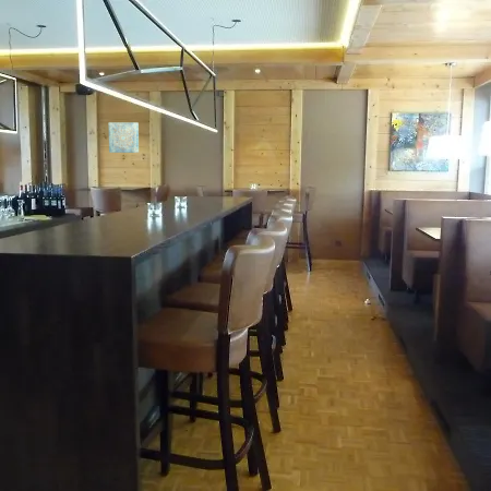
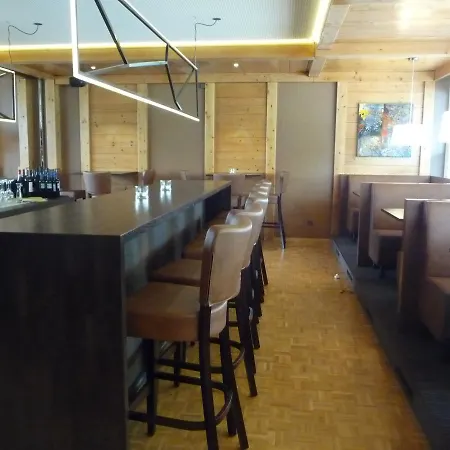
- wall art [108,121,140,154]
